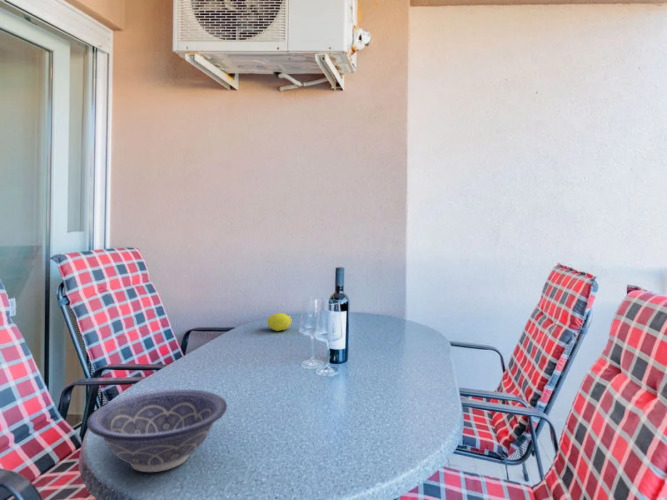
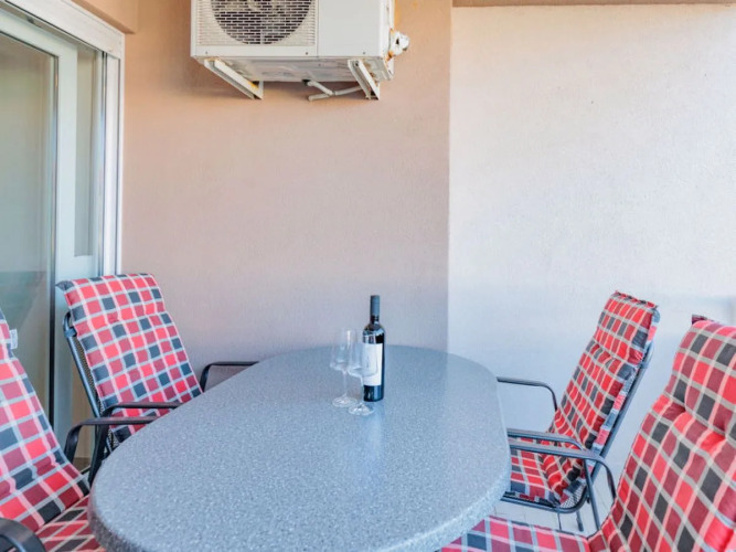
- fruit [266,312,293,332]
- decorative bowl [86,388,228,473]
